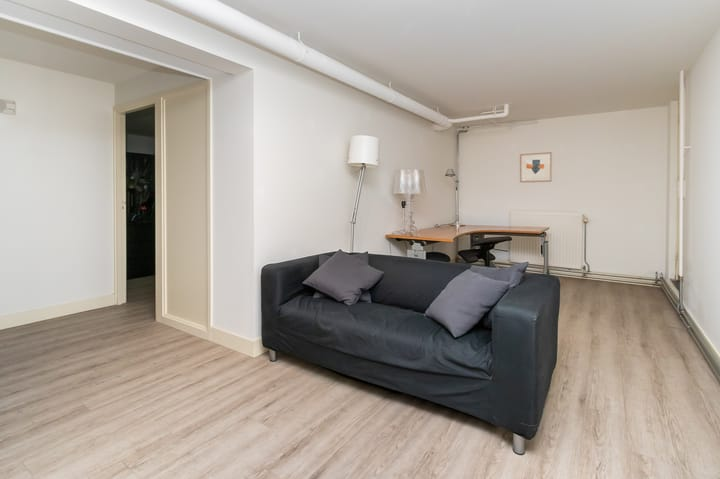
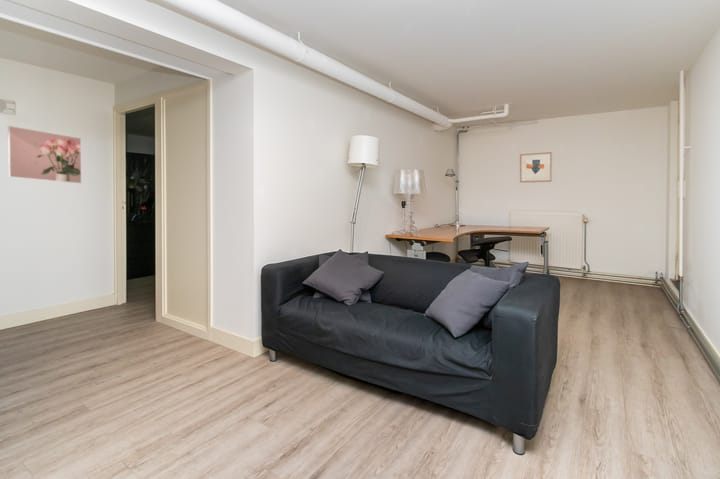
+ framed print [7,125,82,184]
